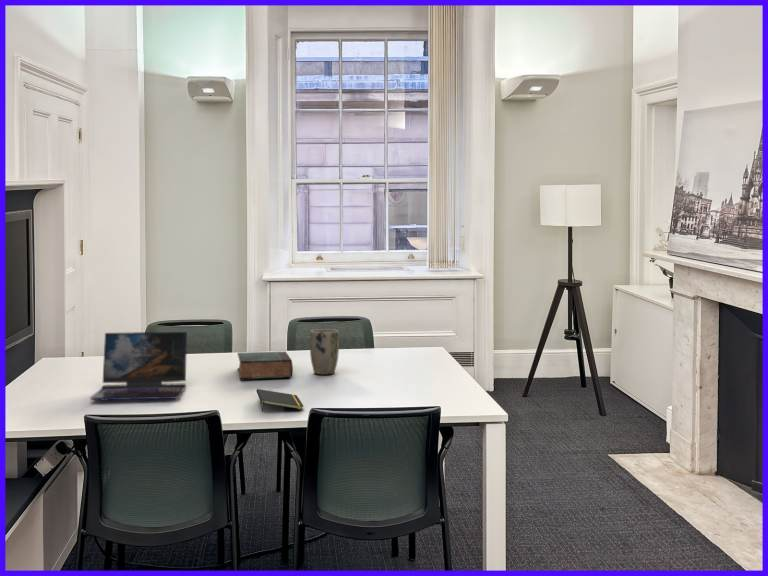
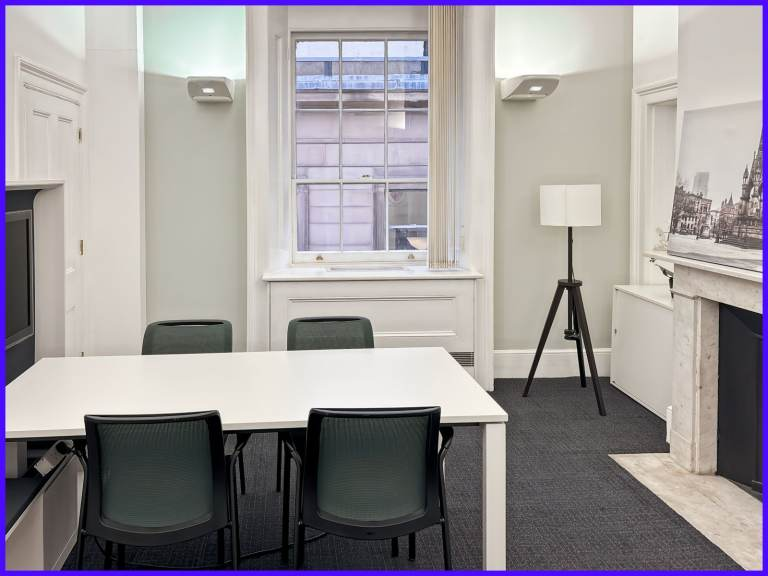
- laptop [89,331,188,401]
- plant pot [309,328,340,376]
- book [237,350,294,380]
- notepad [256,388,305,413]
